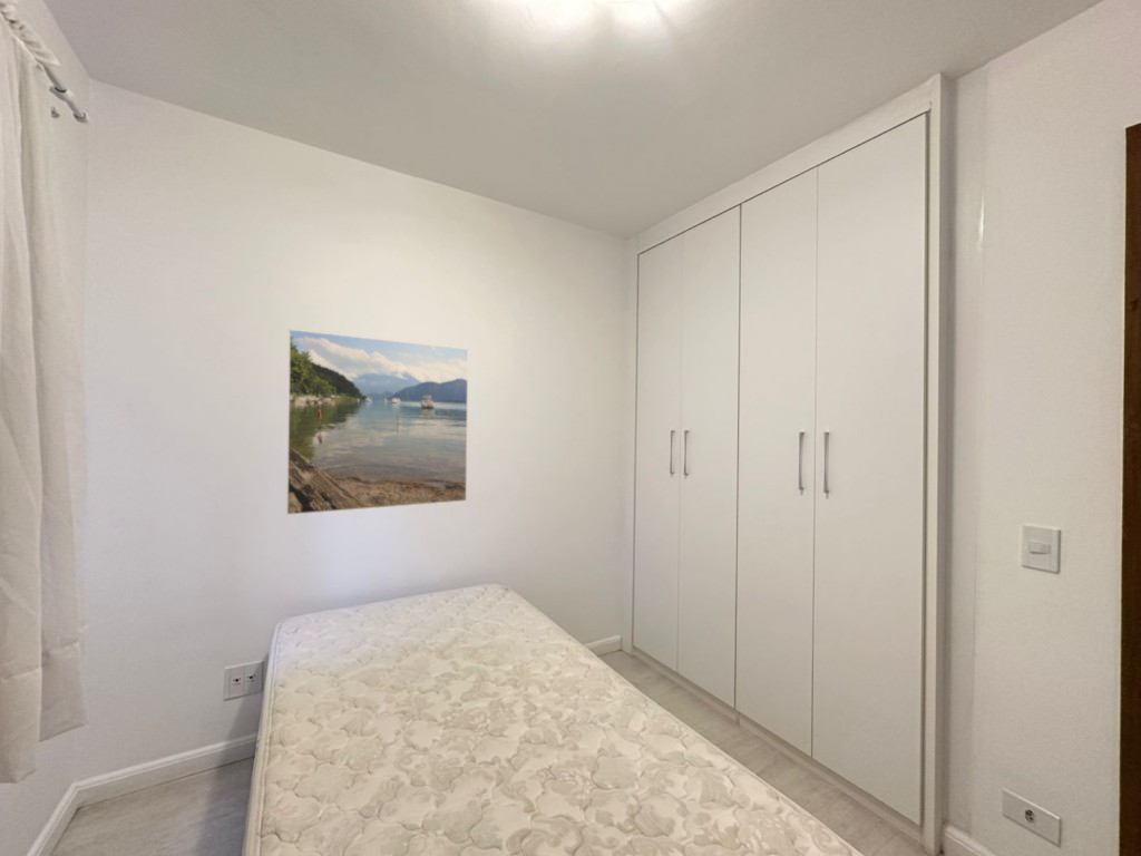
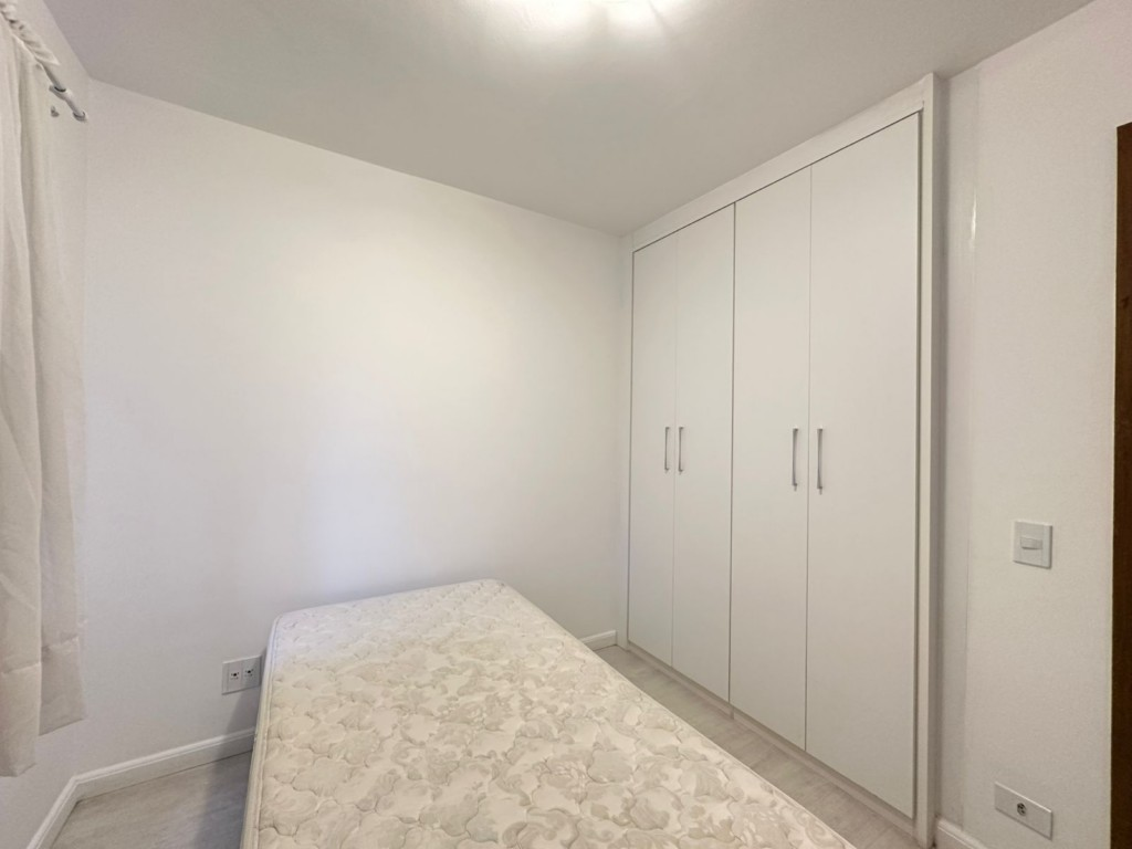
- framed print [285,328,469,516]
